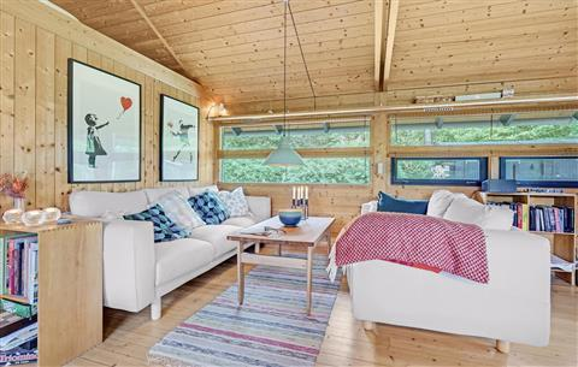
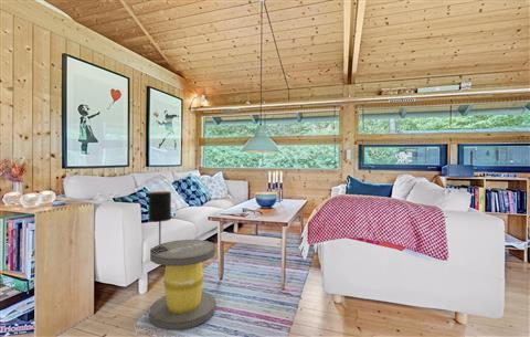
+ table lamp [148,190,172,253]
+ stool [149,239,218,331]
